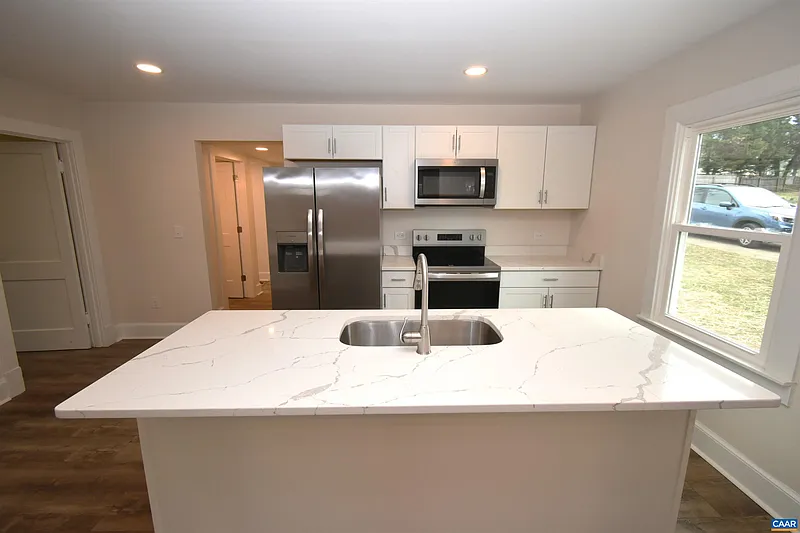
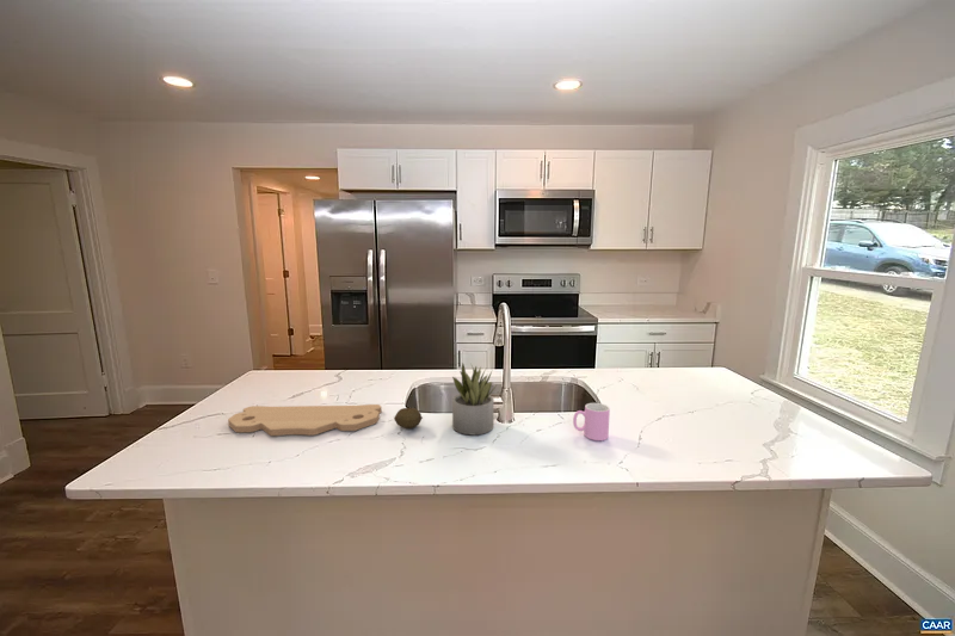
+ succulent plant [451,362,498,436]
+ cup [572,402,611,442]
+ cutting board [227,403,383,437]
+ fruit [393,407,424,430]
